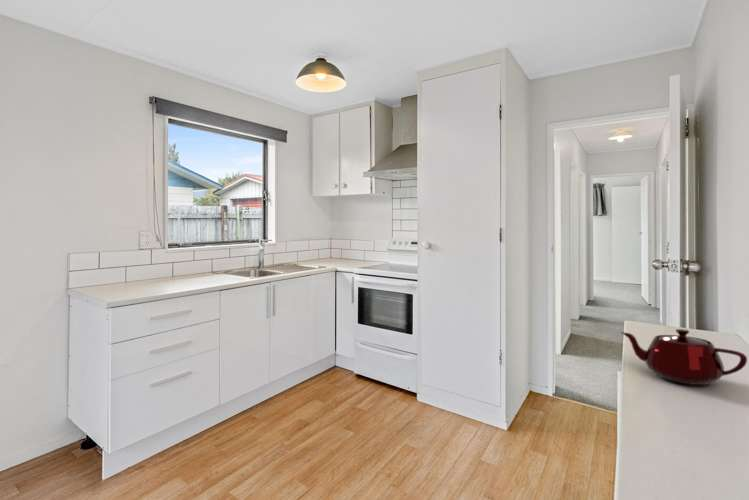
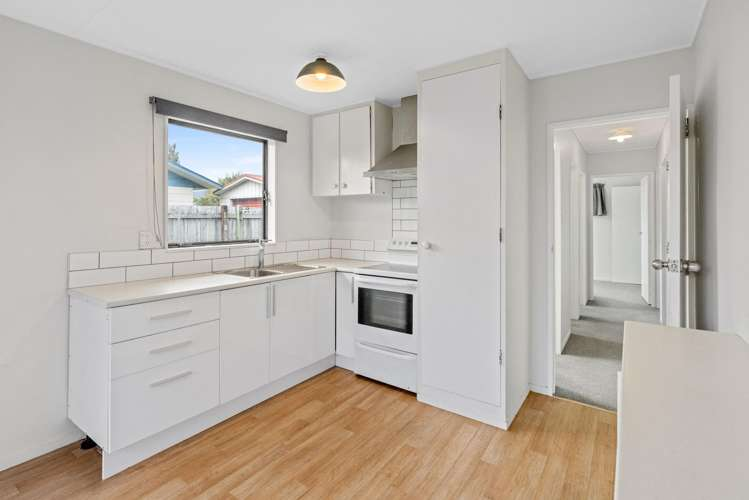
- teapot [620,328,748,386]
